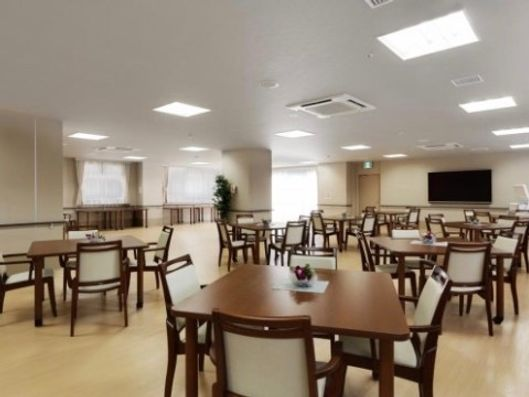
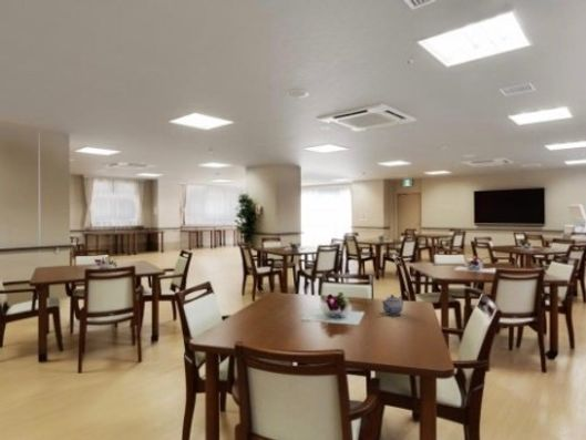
+ teapot [381,294,404,316]
